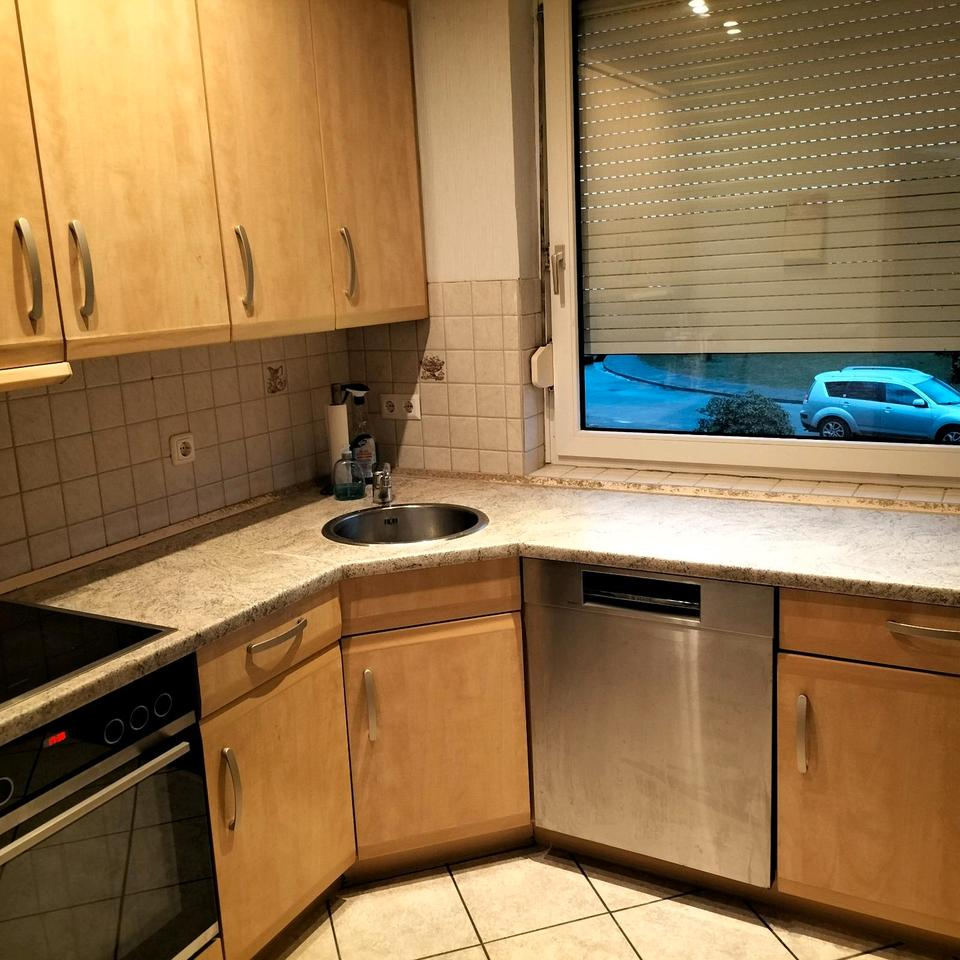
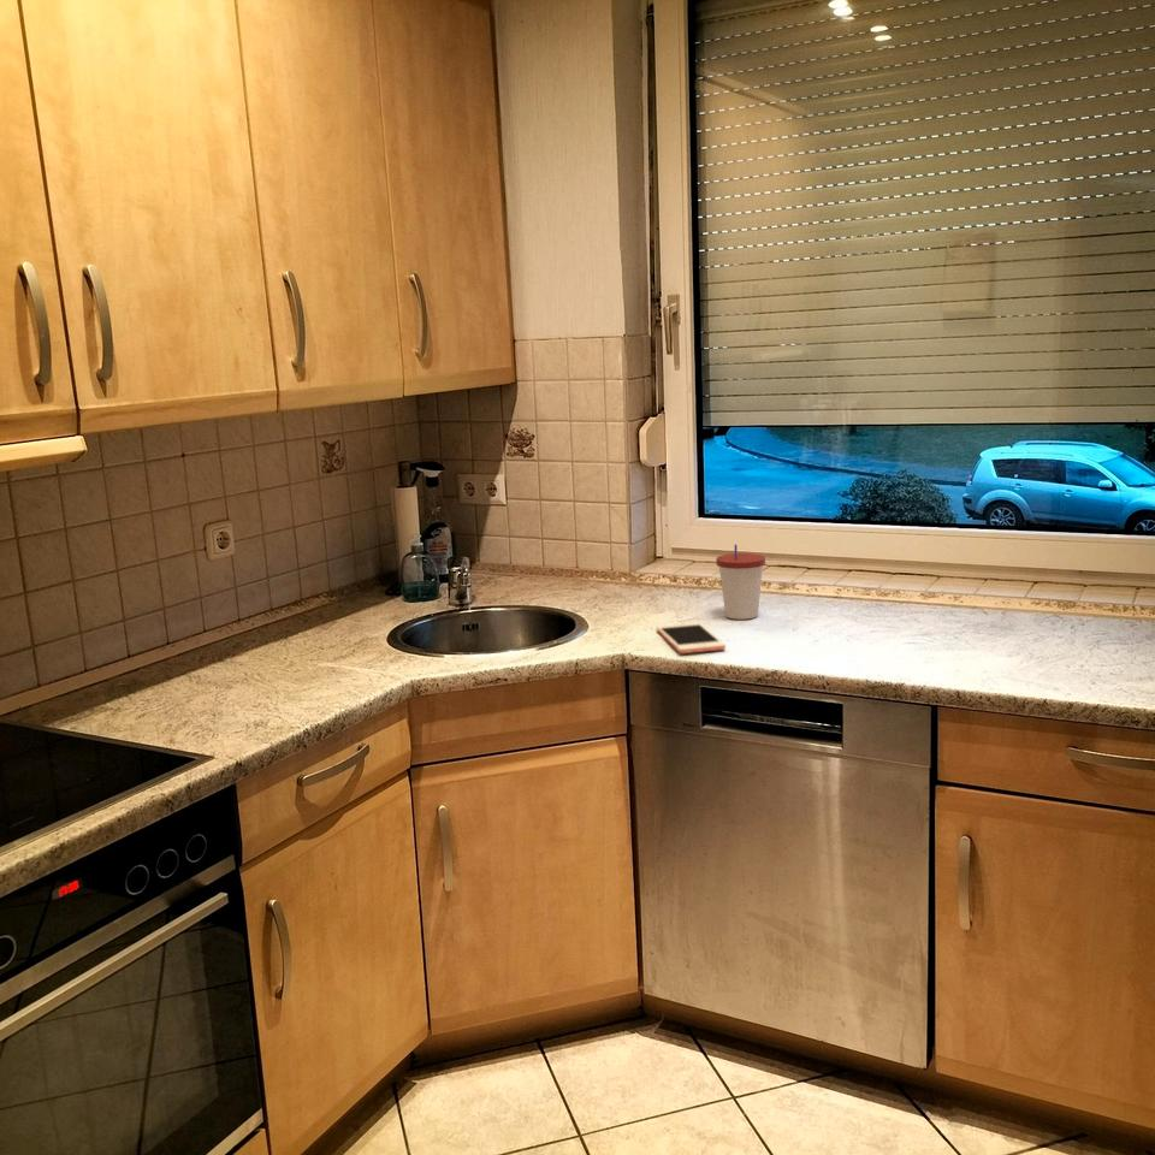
+ cup [715,543,766,621]
+ cell phone [656,622,727,654]
